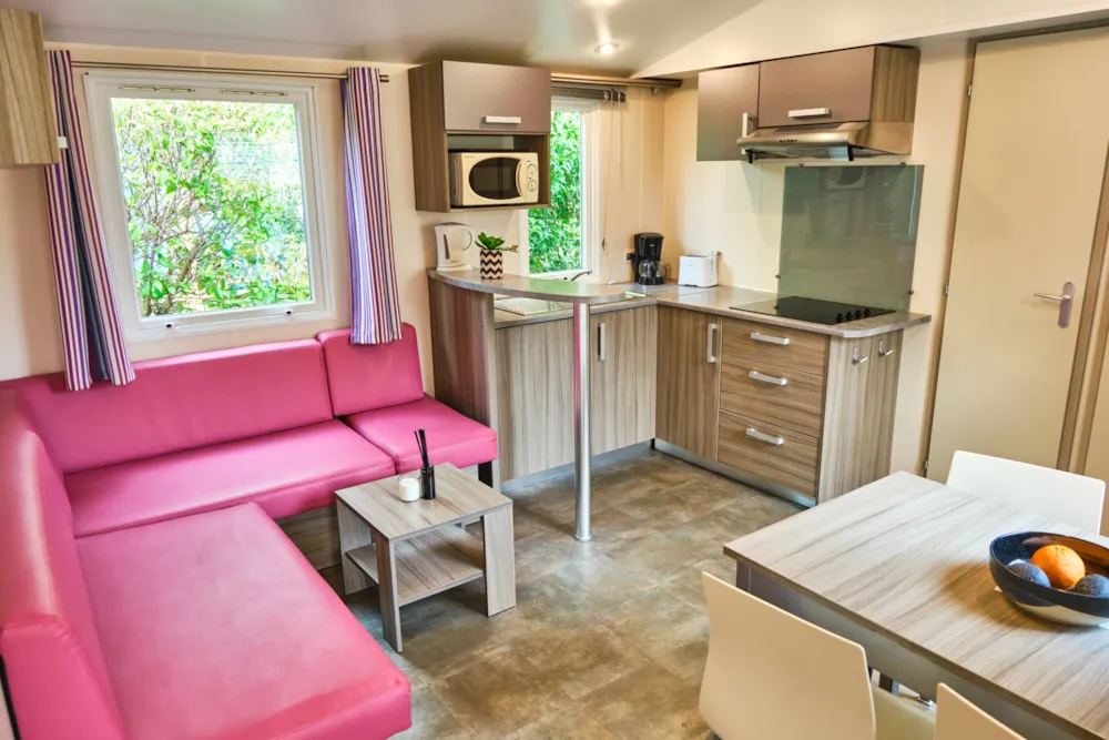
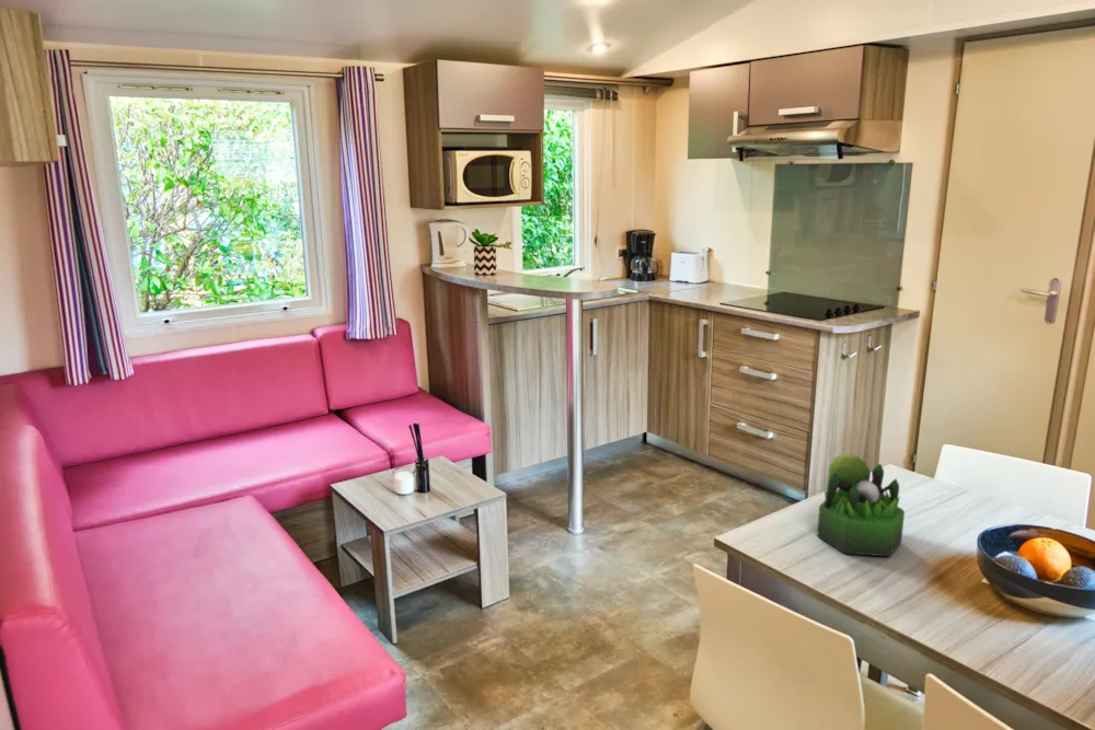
+ plant [816,453,906,557]
